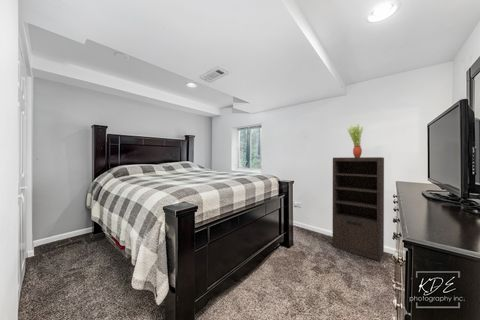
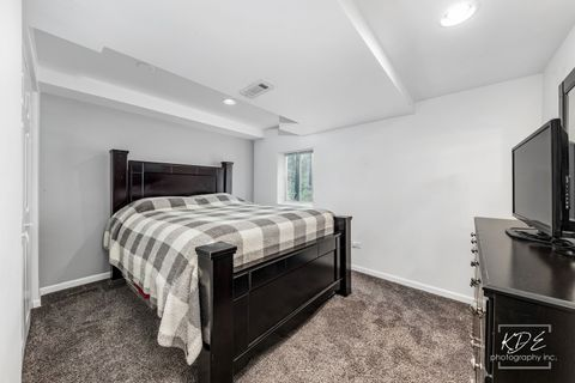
- potted plant [346,123,365,157]
- shelving unit [331,156,385,262]
